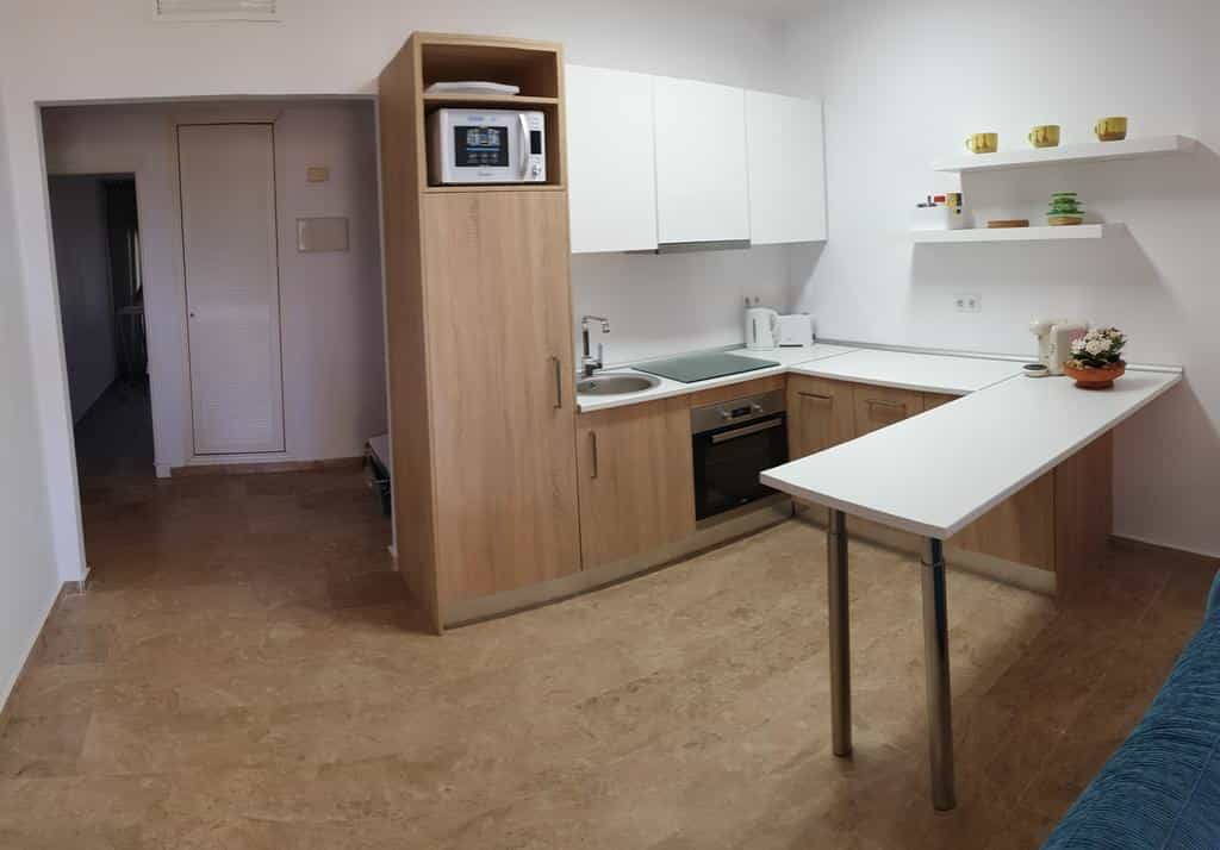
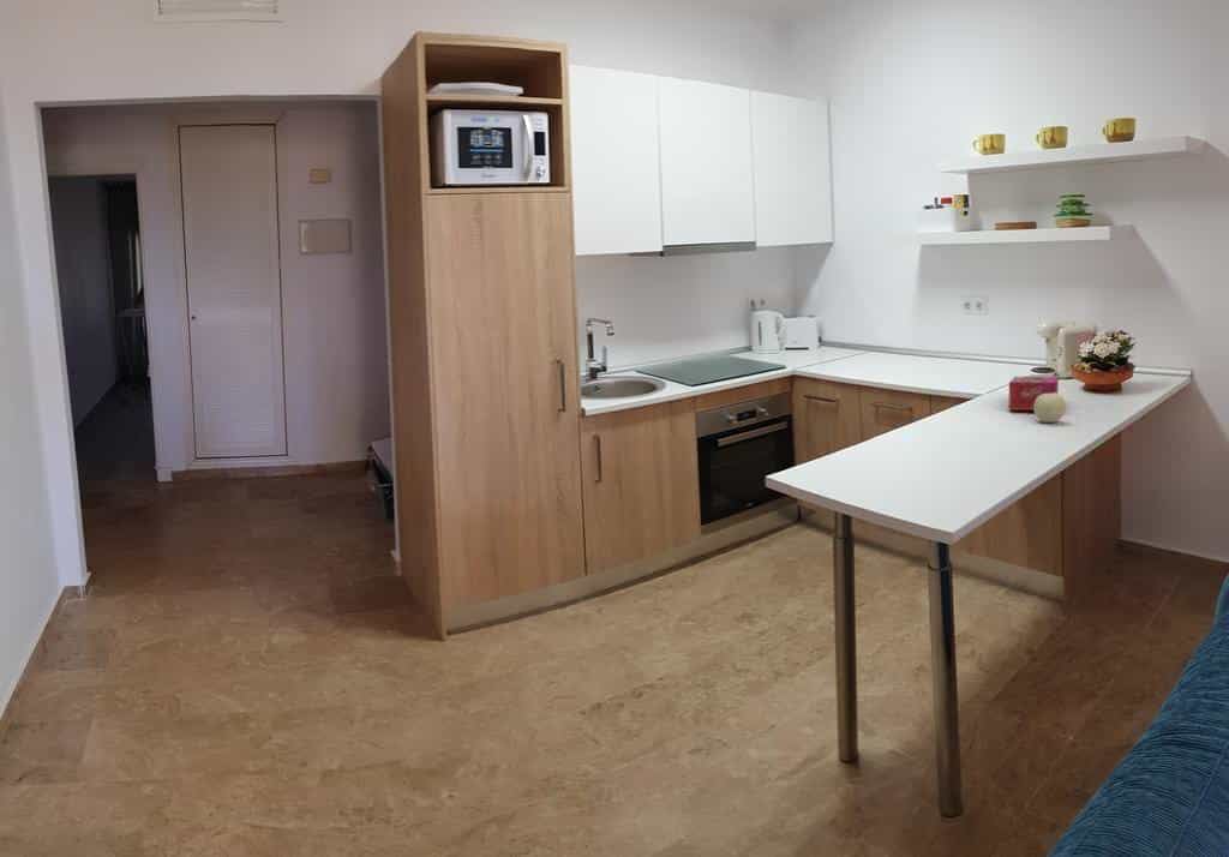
+ tissue box [1008,376,1060,412]
+ fruit [1033,392,1067,424]
